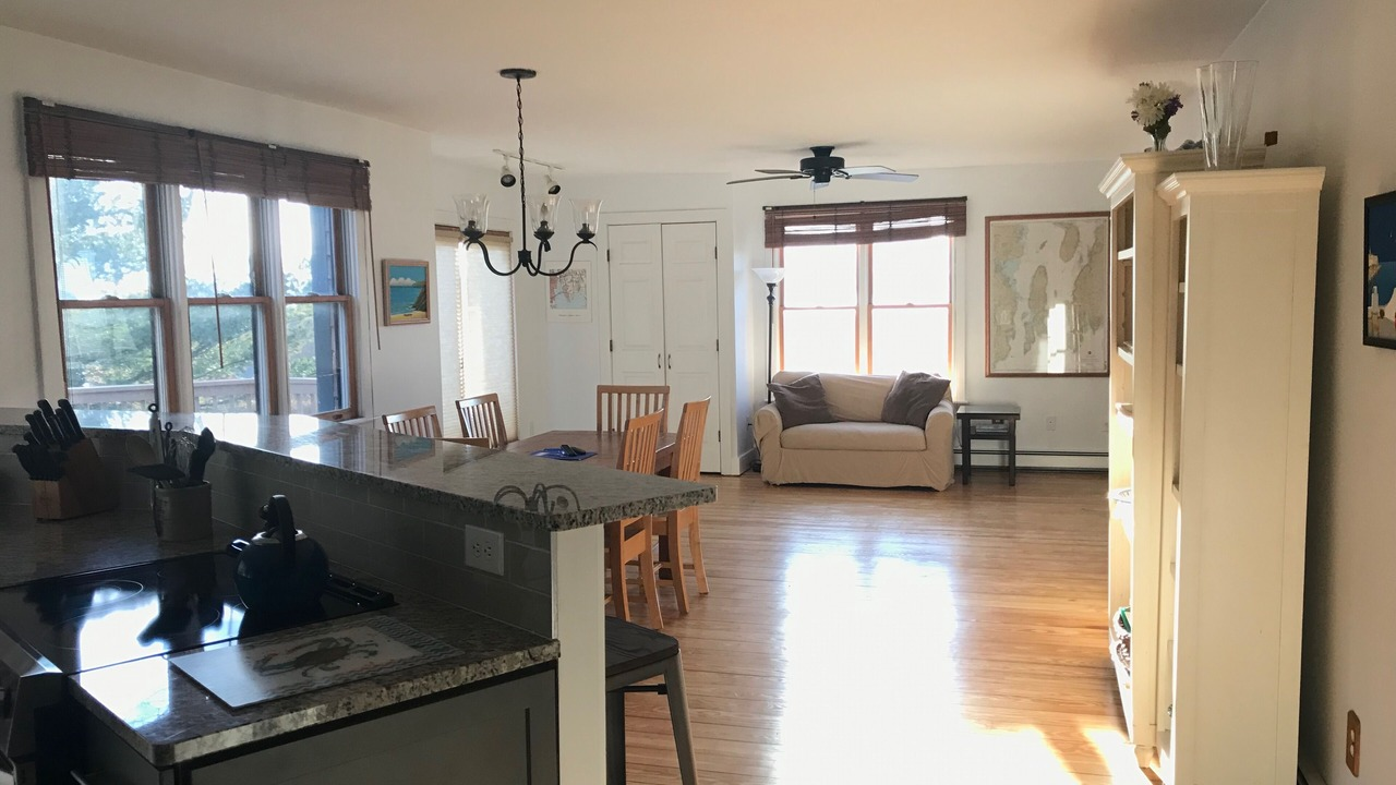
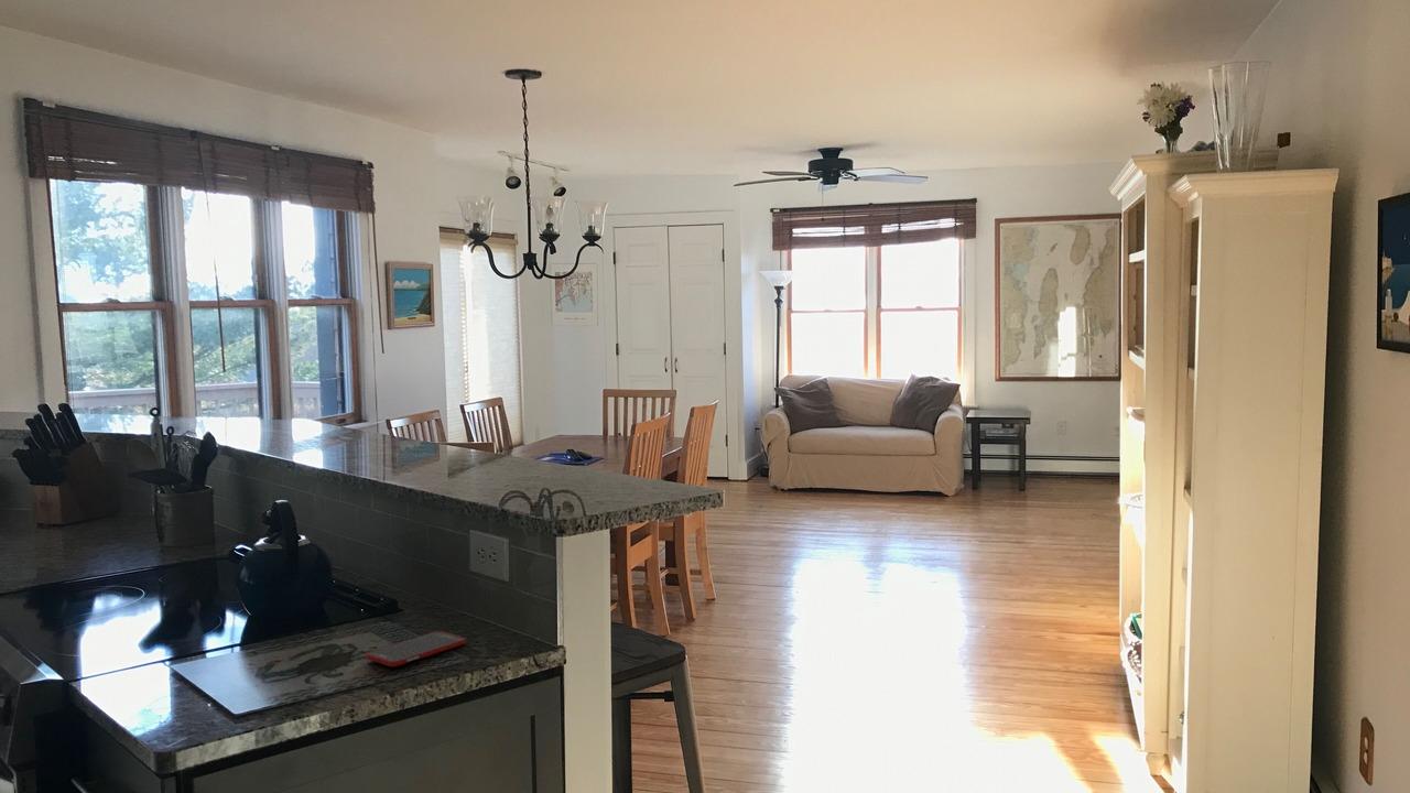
+ cell phone [365,630,467,667]
